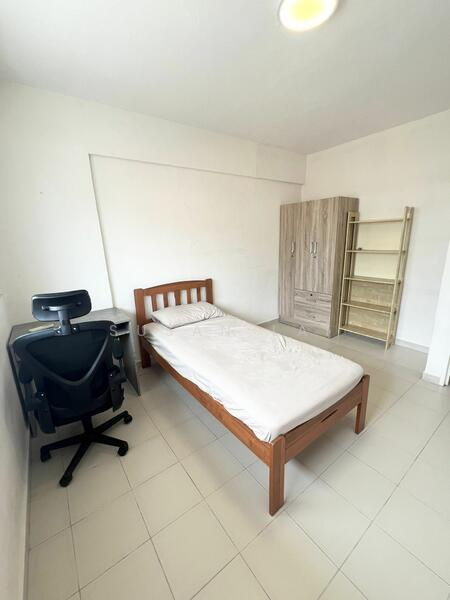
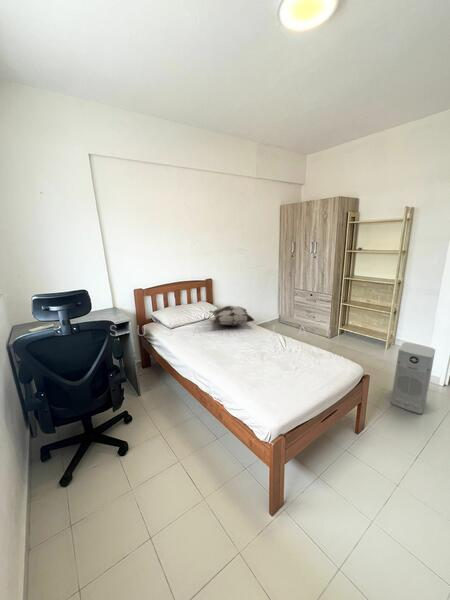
+ air purifier [390,341,436,415]
+ decorative pillow [208,305,255,327]
